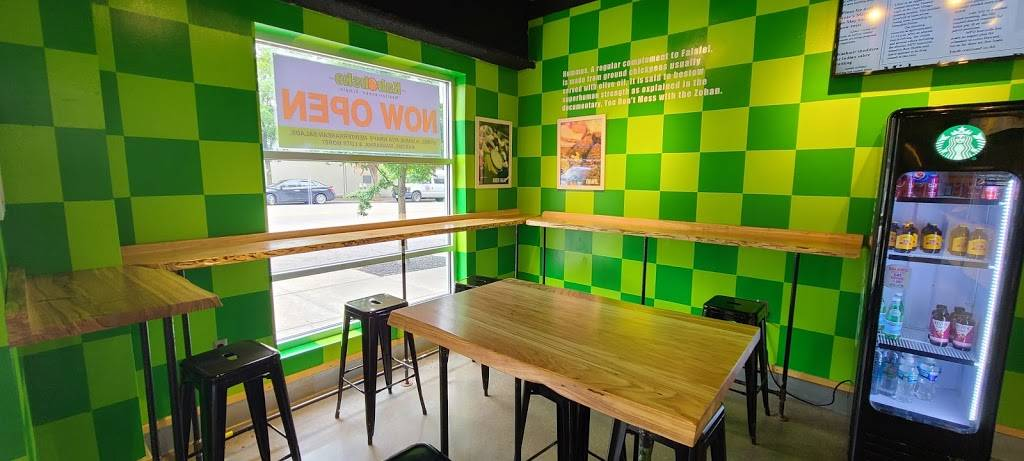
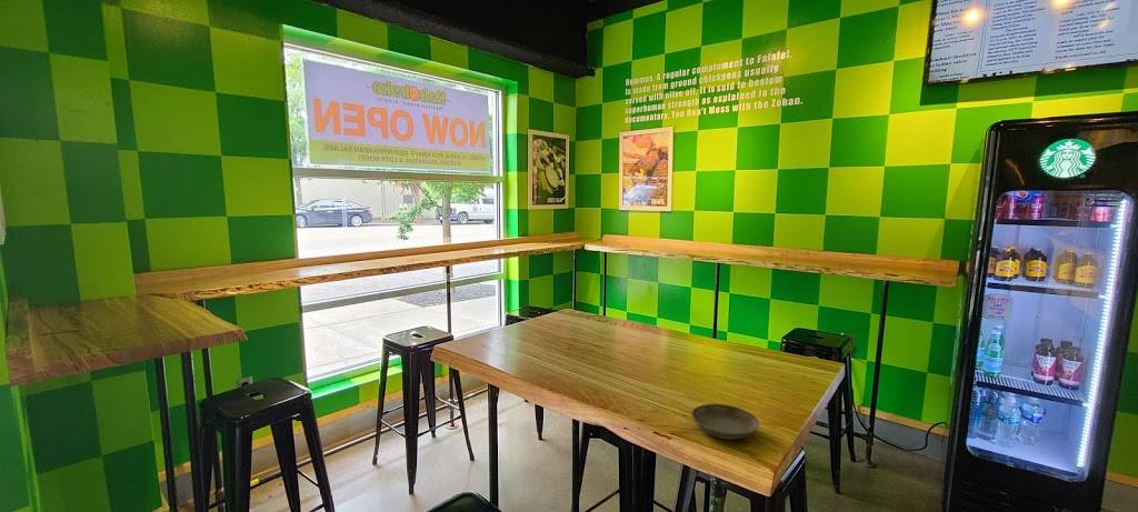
+ saucer [690,403,760,441]
